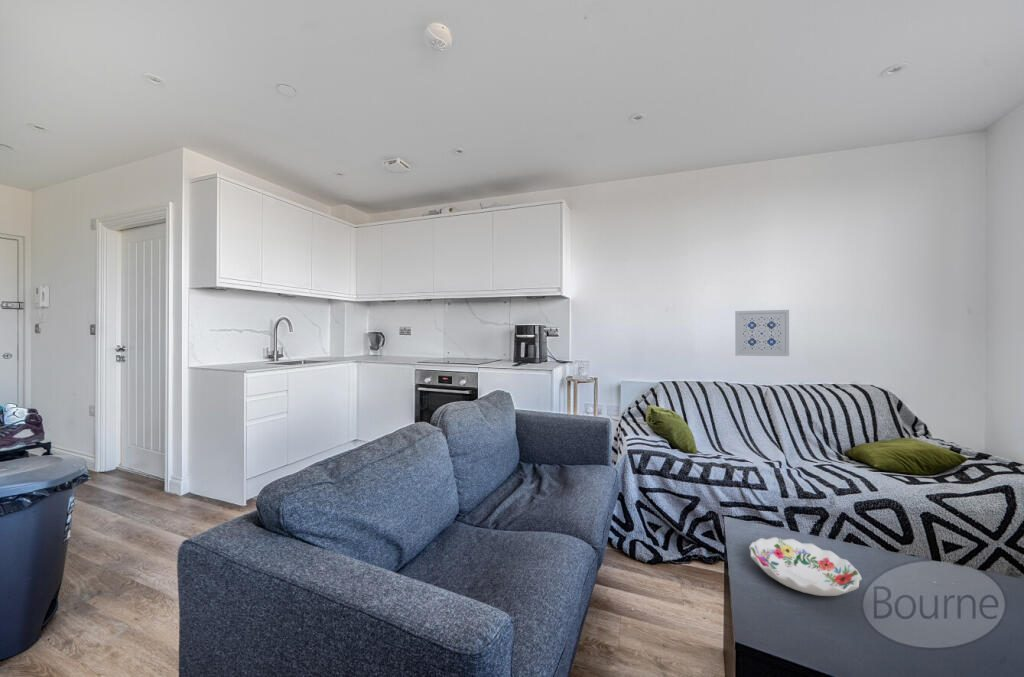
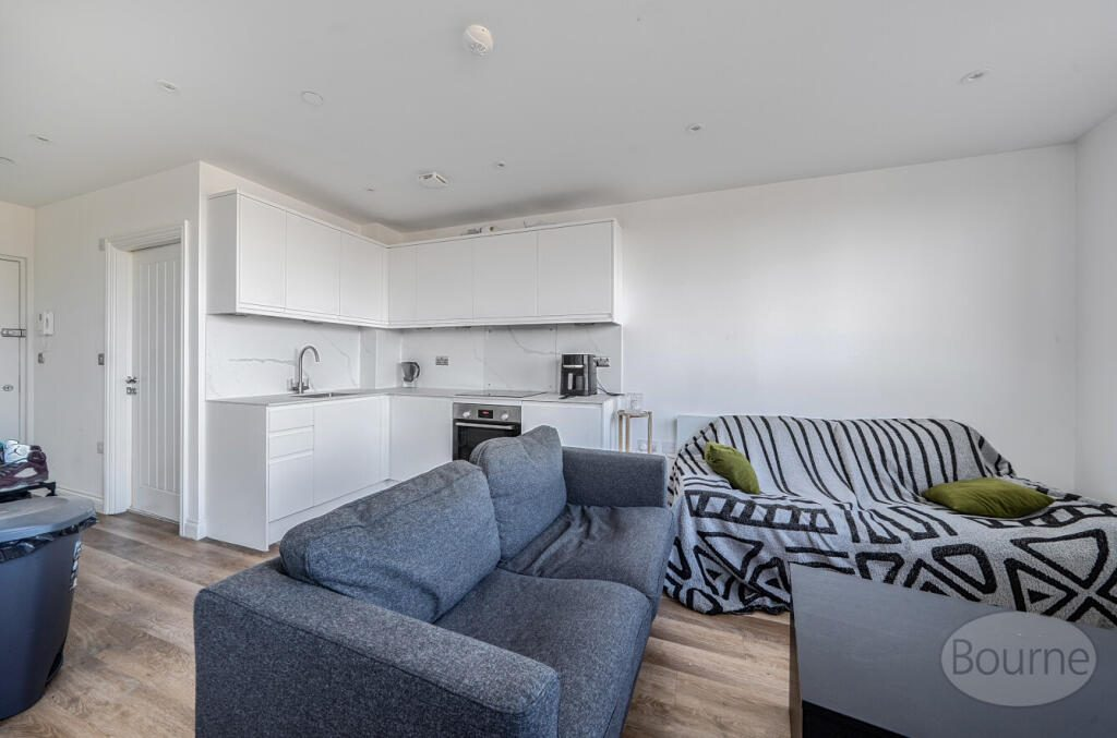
- decorative bowl [748,536,863,597]
- wall art [734,309,790,357]
